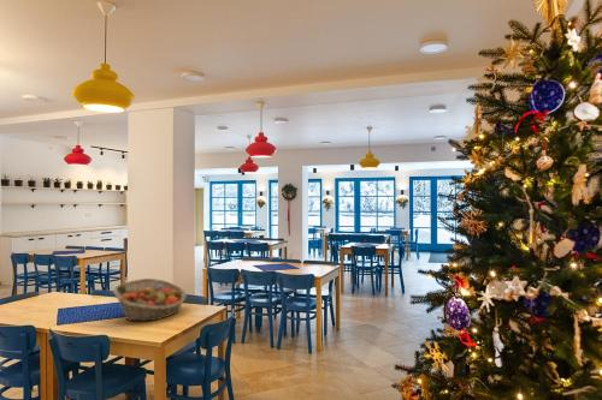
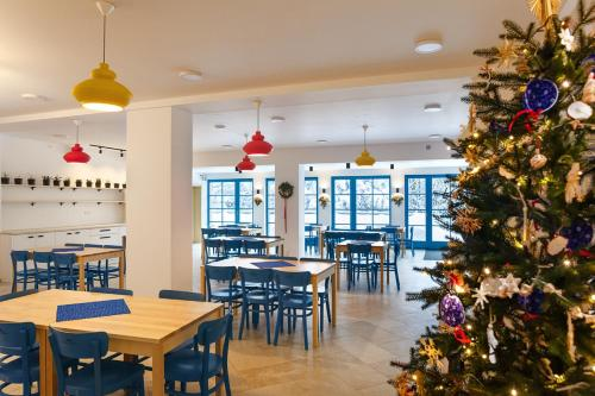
- fruit basket [112,277,188,322]
